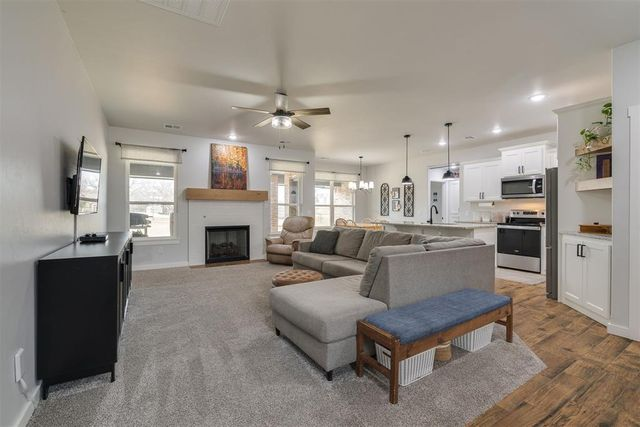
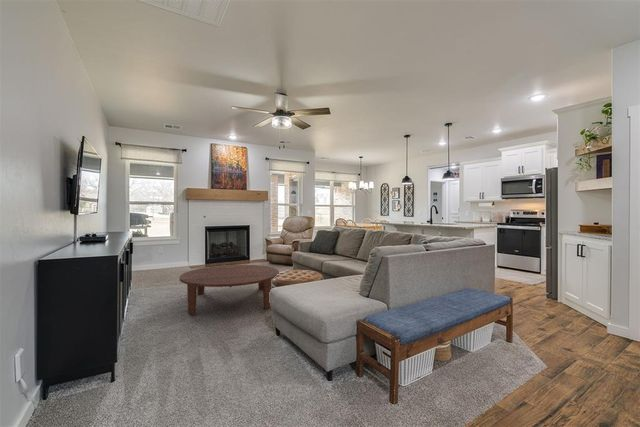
+ coffee table [178,264,280,316]
